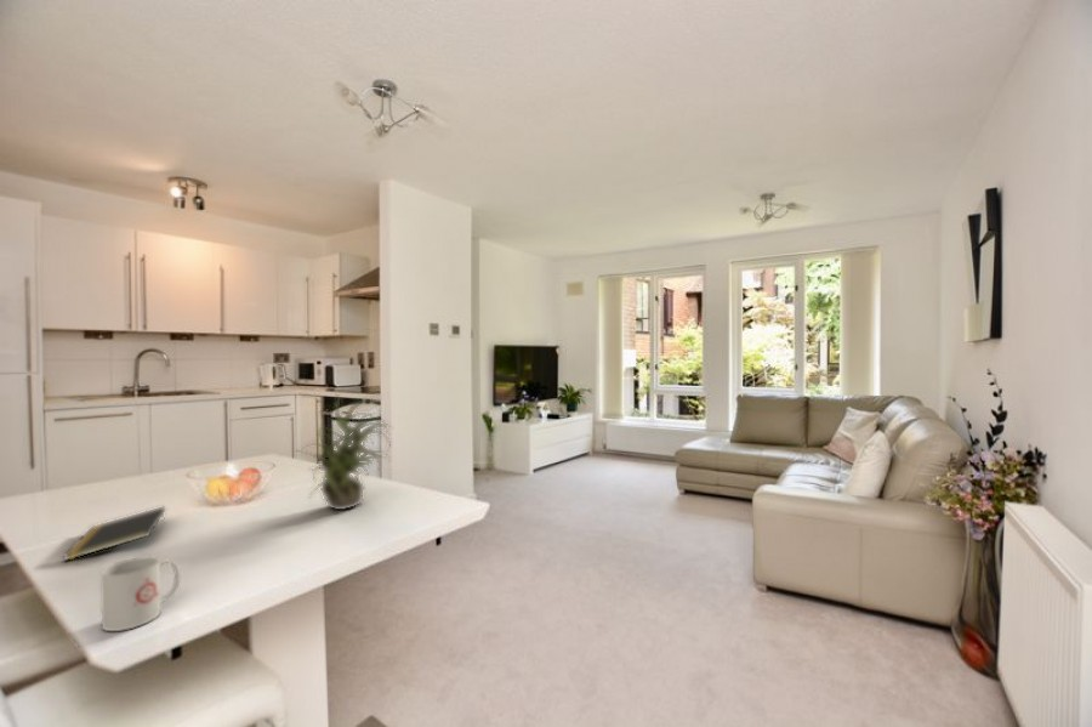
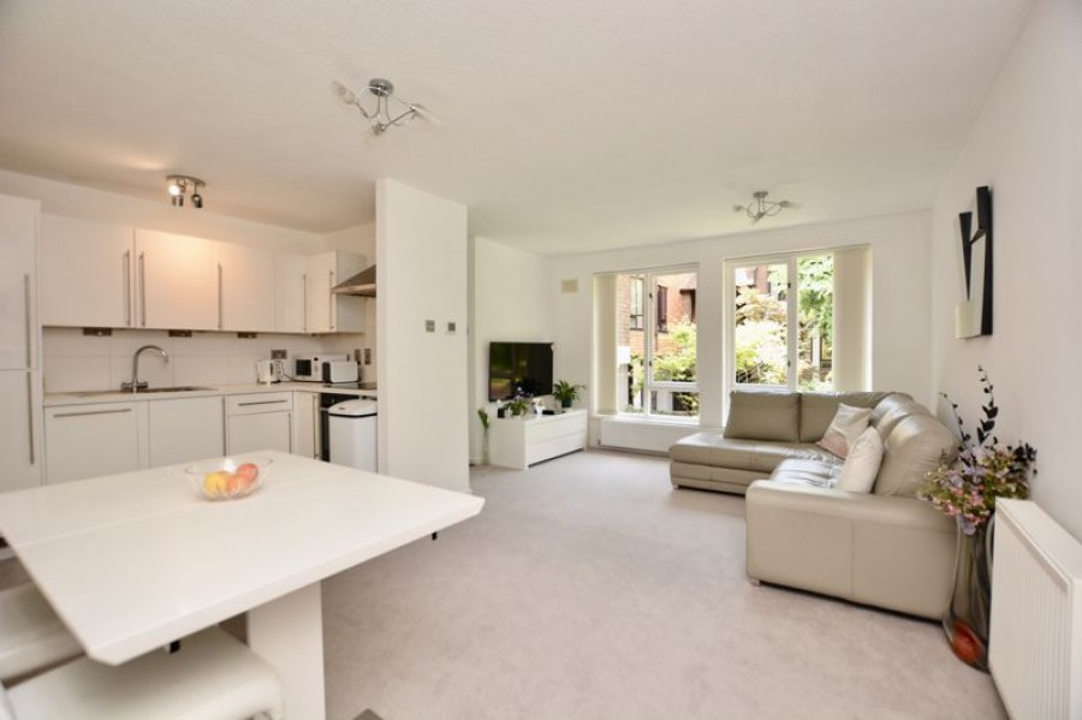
- notepad [62,506,166,562]
- potted plant [294,393,394,511]
- mug [99,556,182,632]
